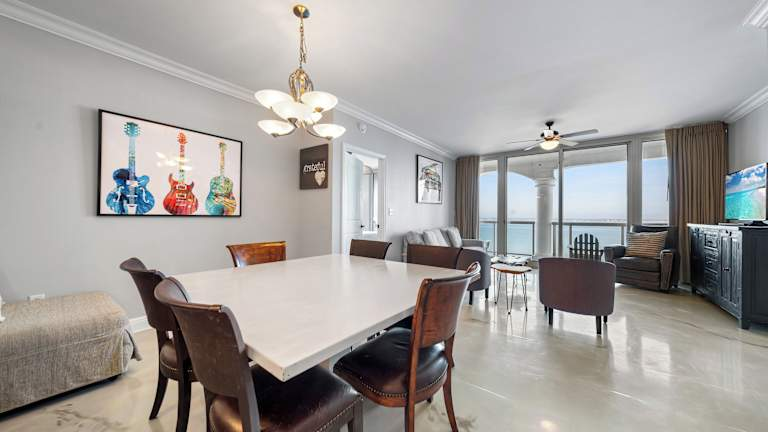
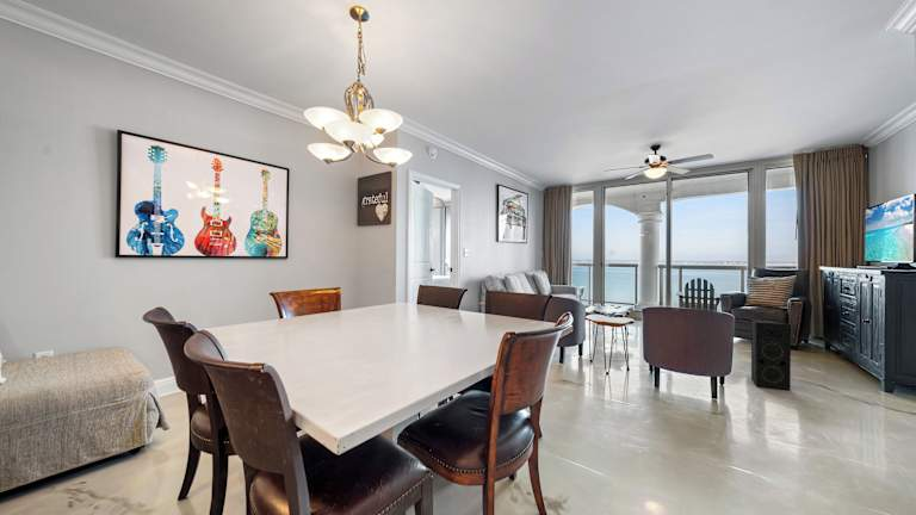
+ speaker [750,318,792,392]
